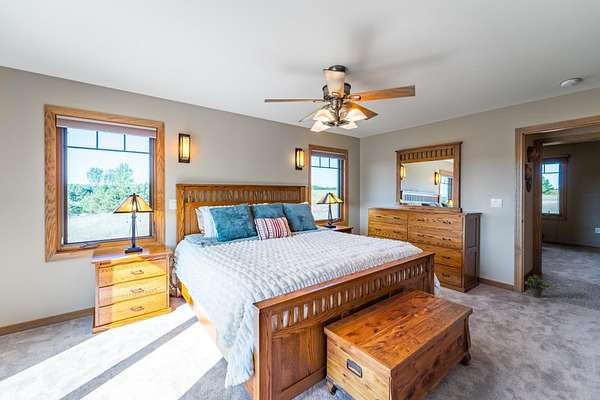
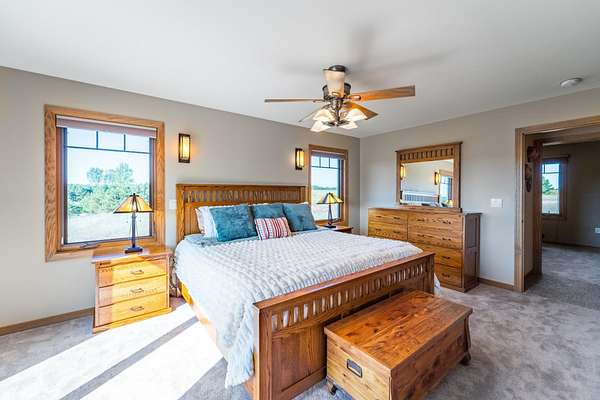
- potted plant [524,274,558,299]
